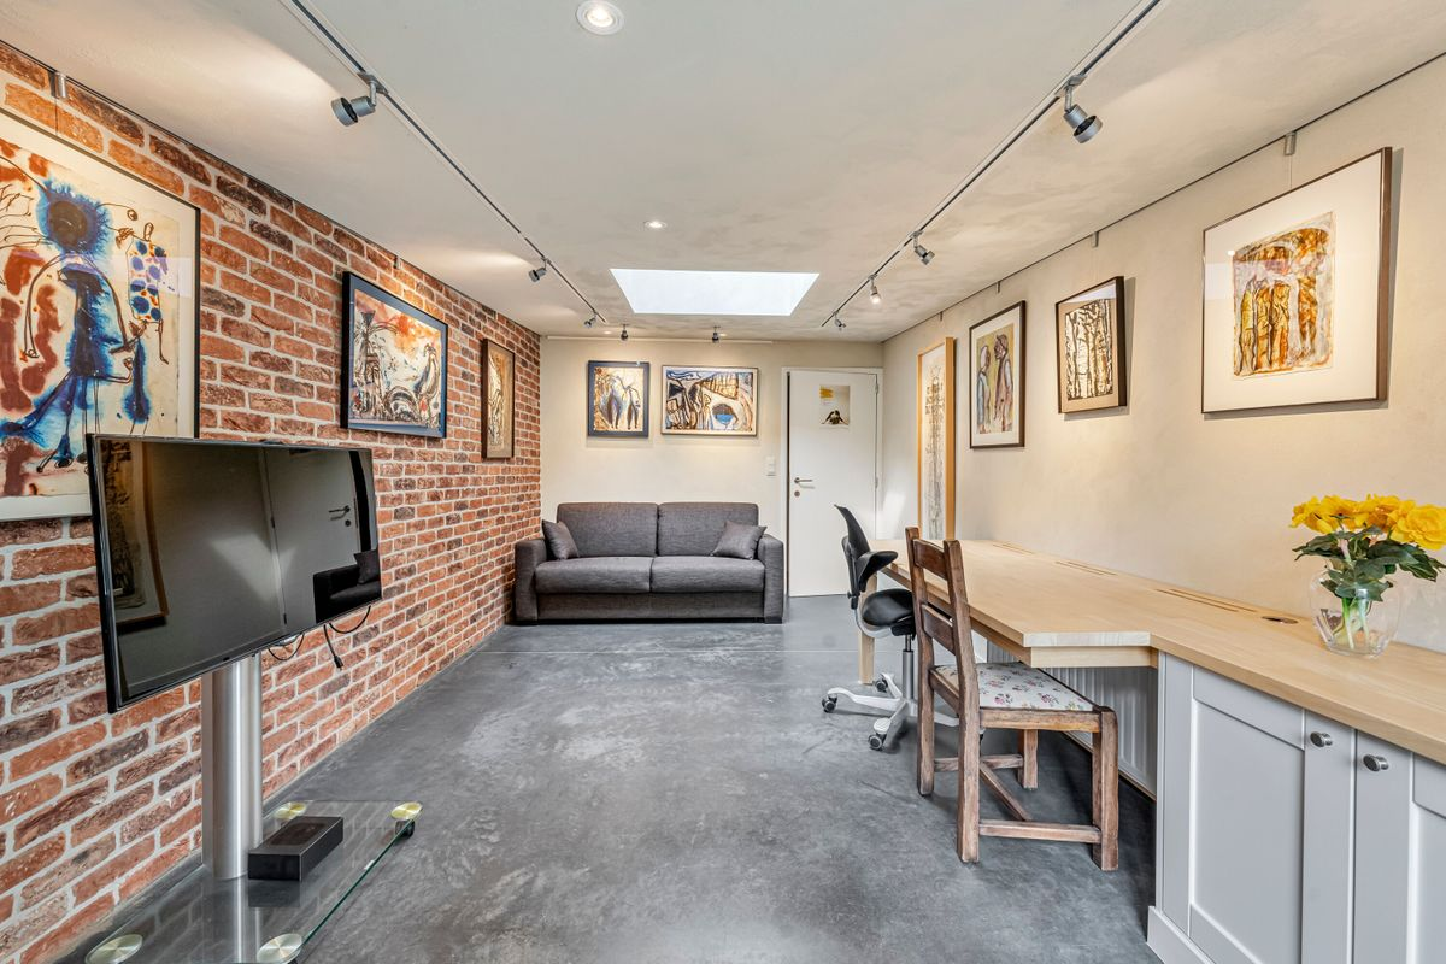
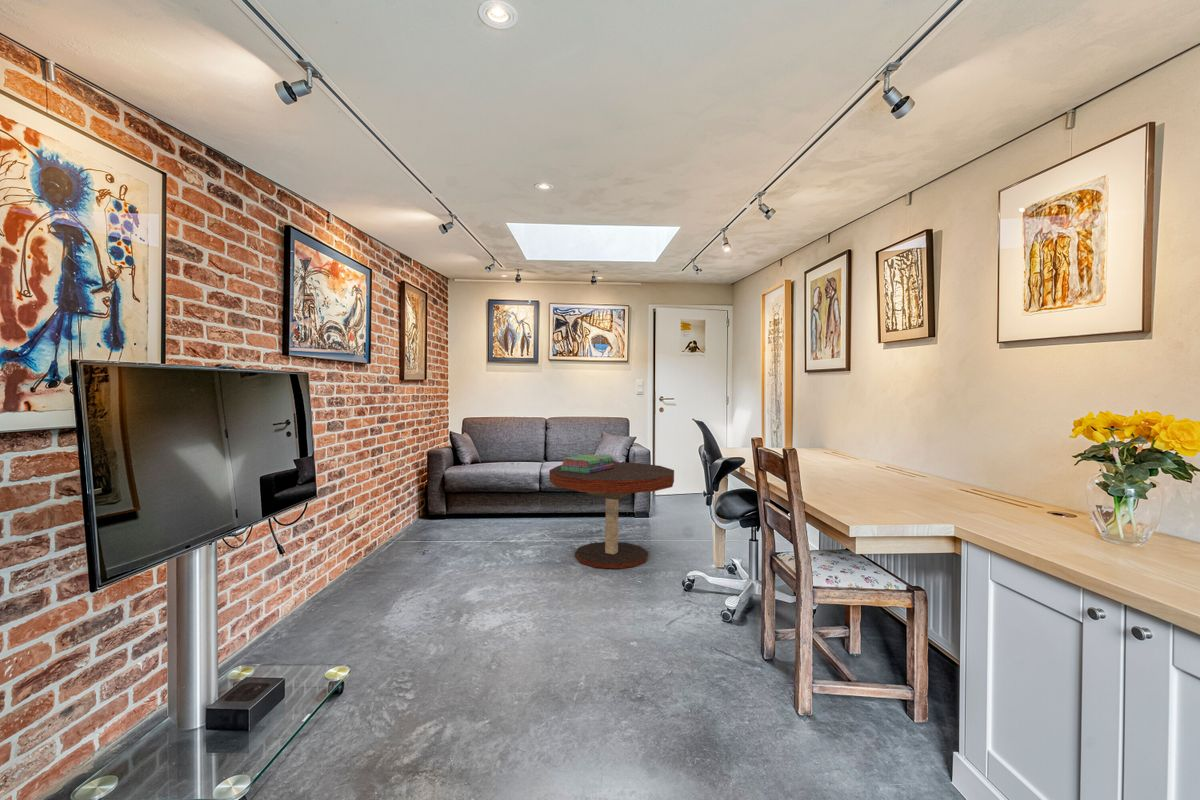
+ stack of books [559,454,614,473]
+ coffee table [548,461,675,570]
